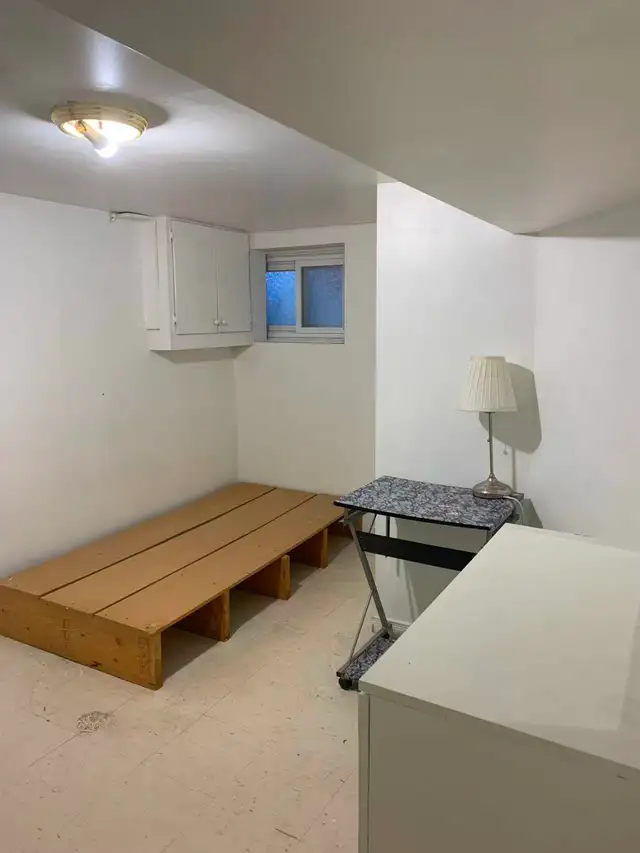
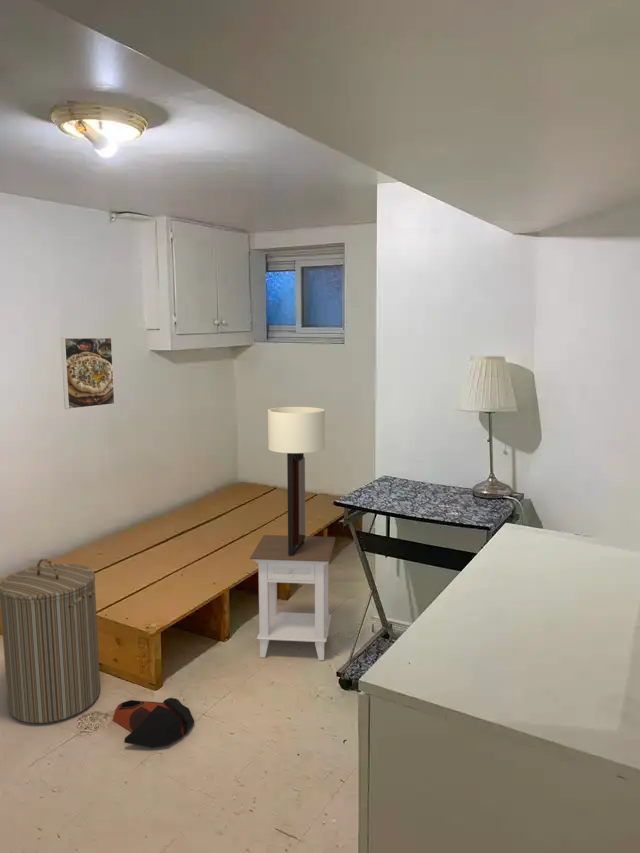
+ laundry hamper [0,558,101,724]
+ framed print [60,337,116,410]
+ wall sconce [267,406,326,556]
+ nightstand [249,534,337,661]
+ bag [112,697,195,749]
